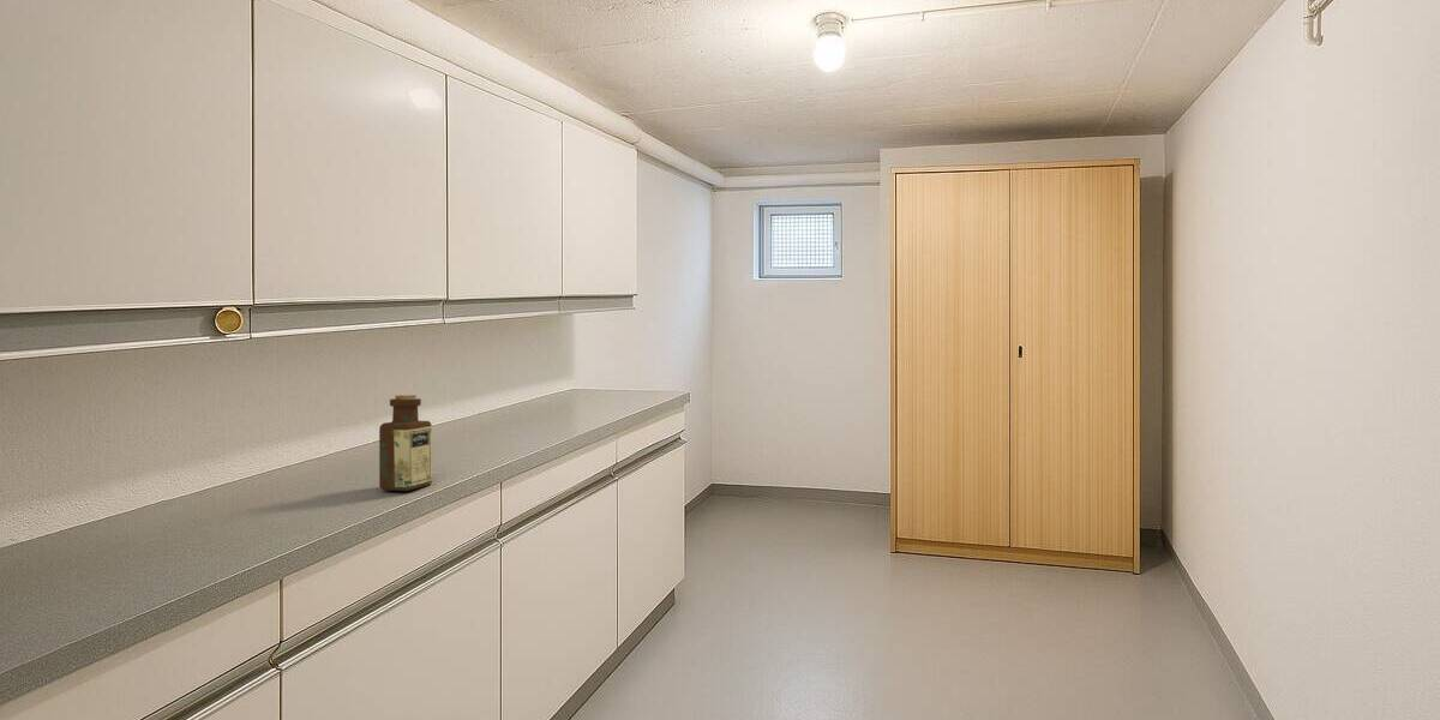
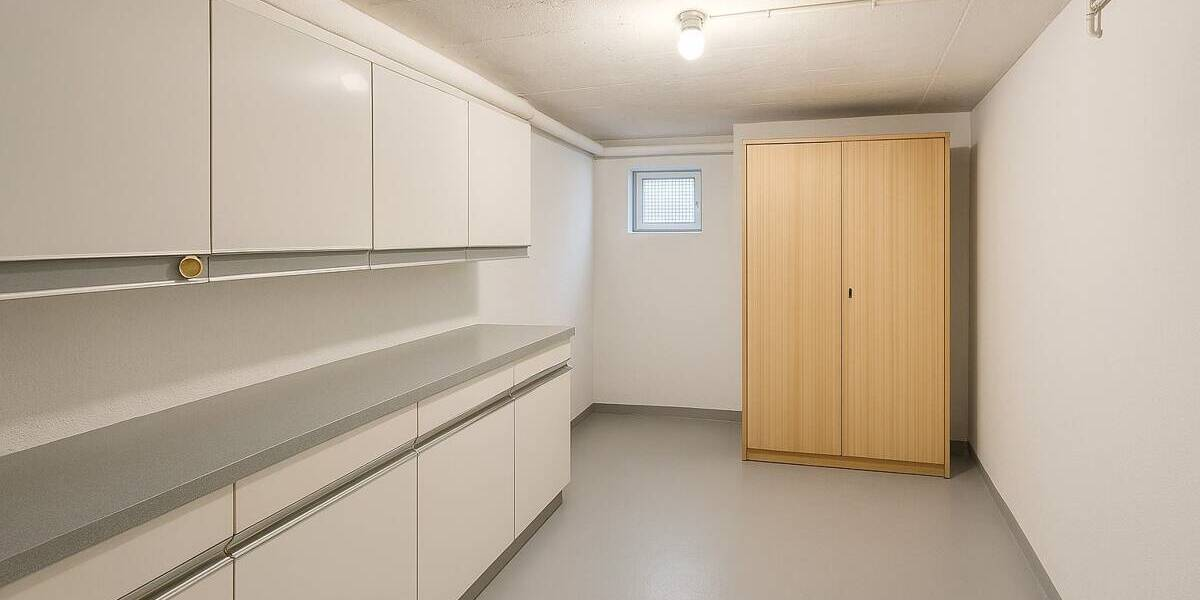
- bottle [378,394,433,492]
